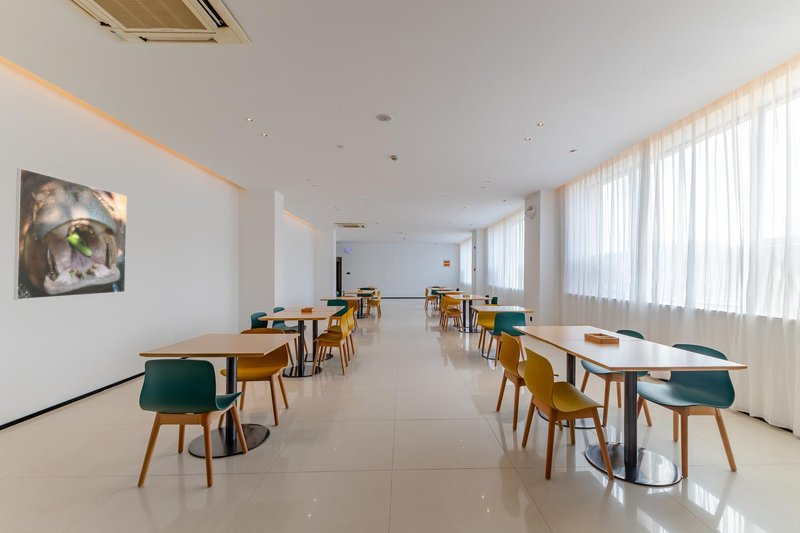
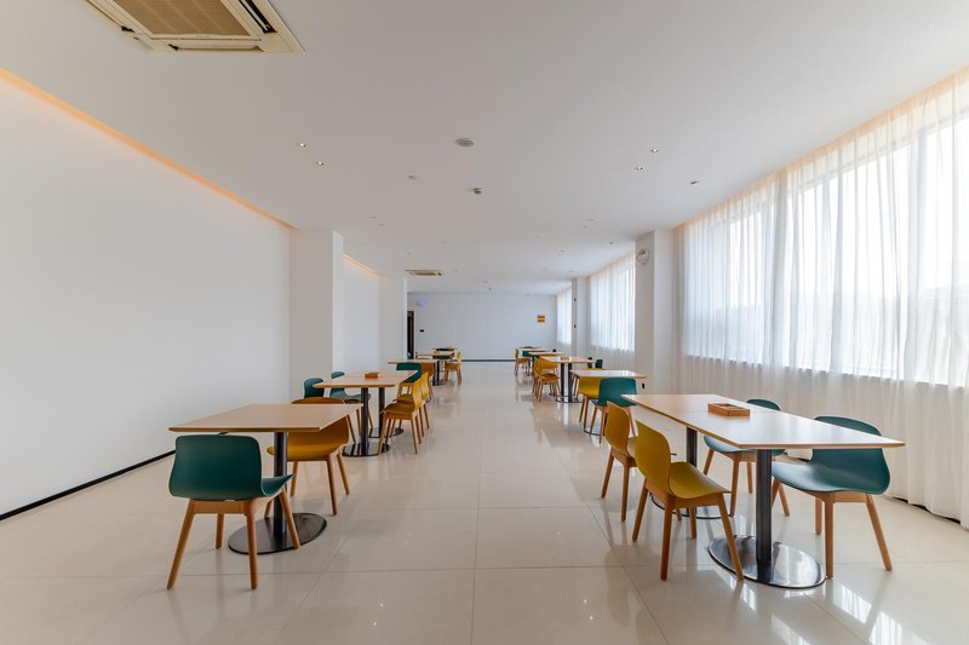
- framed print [13,167,128,301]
